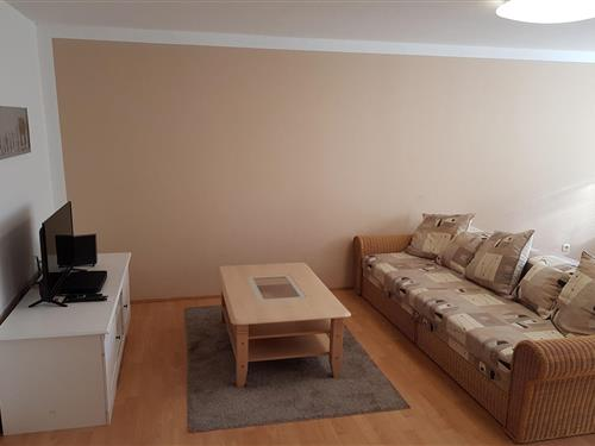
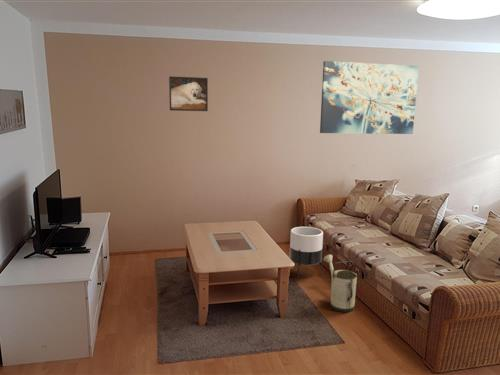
+ wall art [319,60,420,135]
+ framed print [168,75,209,112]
+ planter [289,226,325,281]
+ watering can [323,253,358,313]
